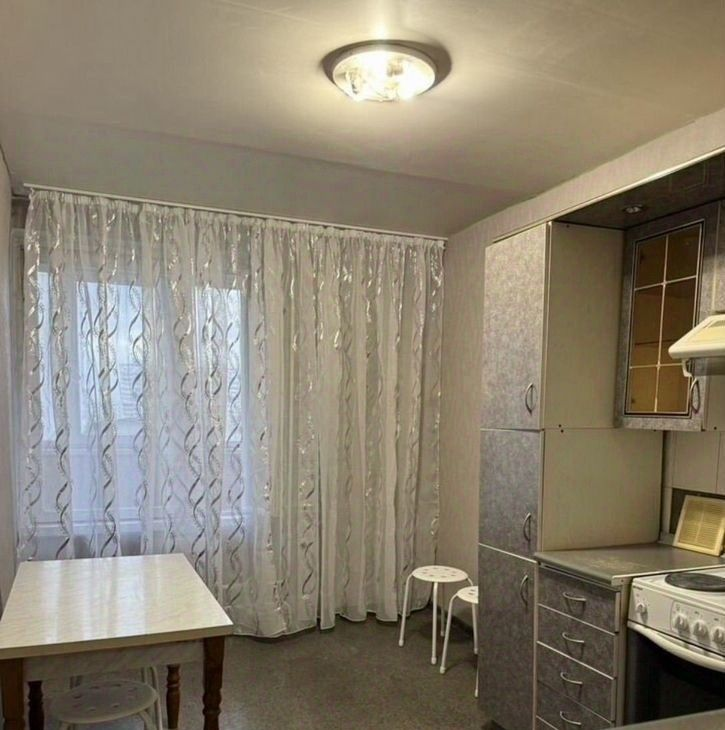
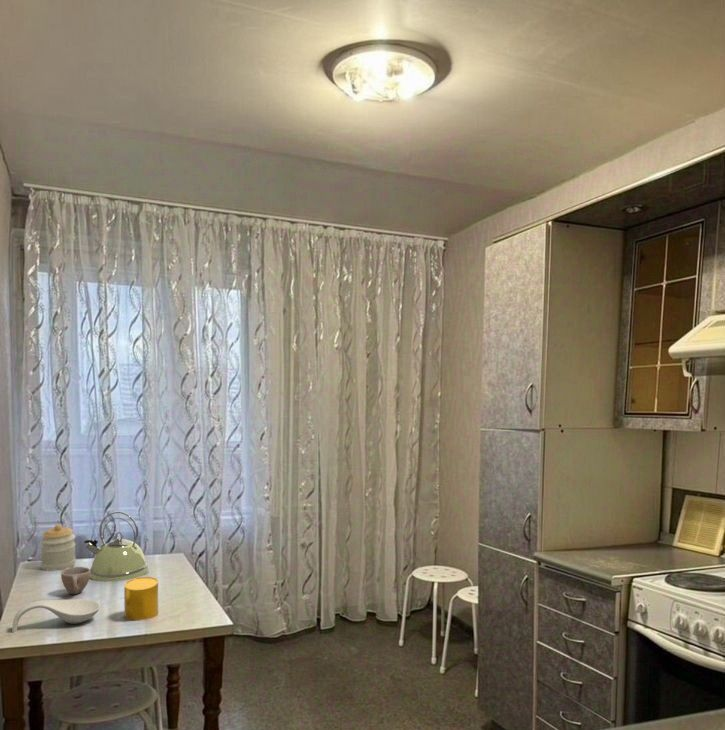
+ jar [39,523,77,572]
+ cup [123,576,159,621]
+ spoon rest [11,598,101,633]
+ cup [60,566,91,595]
+ kettle [83,510,150,582]
